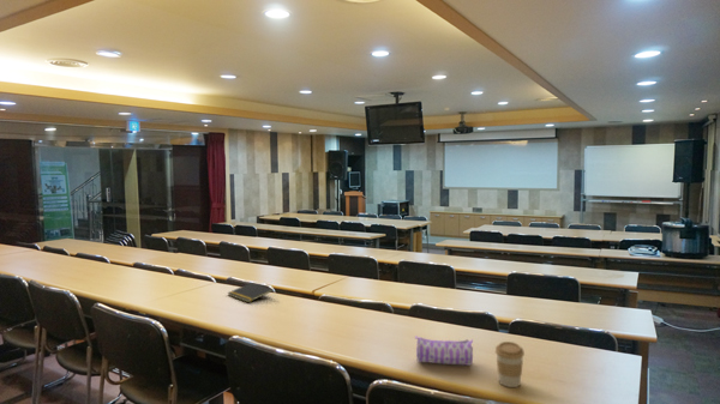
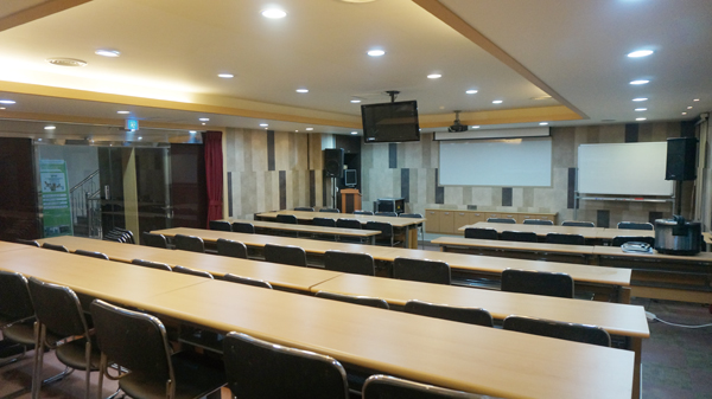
- coffee cup [494,340,526,388]
- pencil case [414,334,474,367]
- notepad [227,282,275,303]
